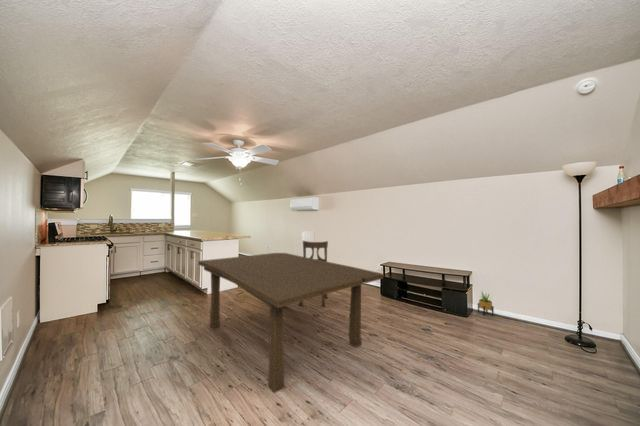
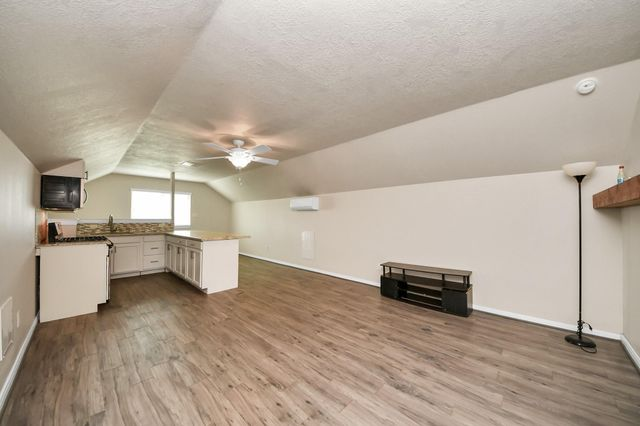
- potted plant [477,290,495,317]
- dining table [197,252,384,394]
- dining chair [298,240,329,308]
